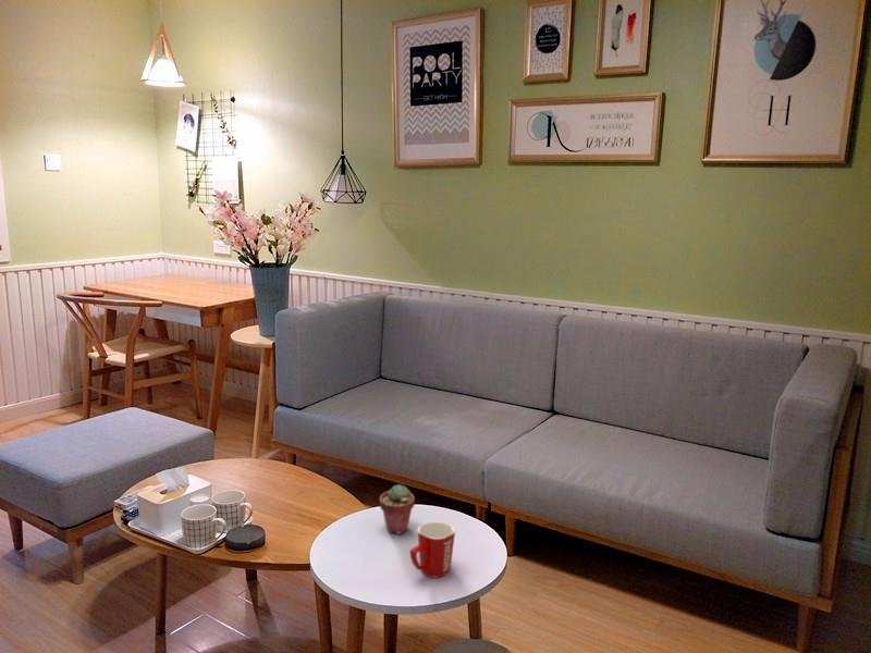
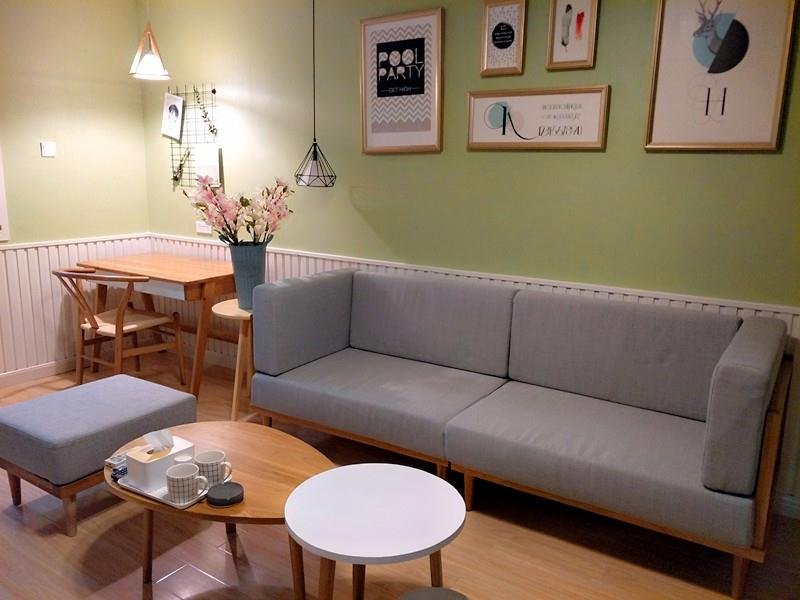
- mug [409,520,456,578]
- potted succulent [379,483,416,535]
